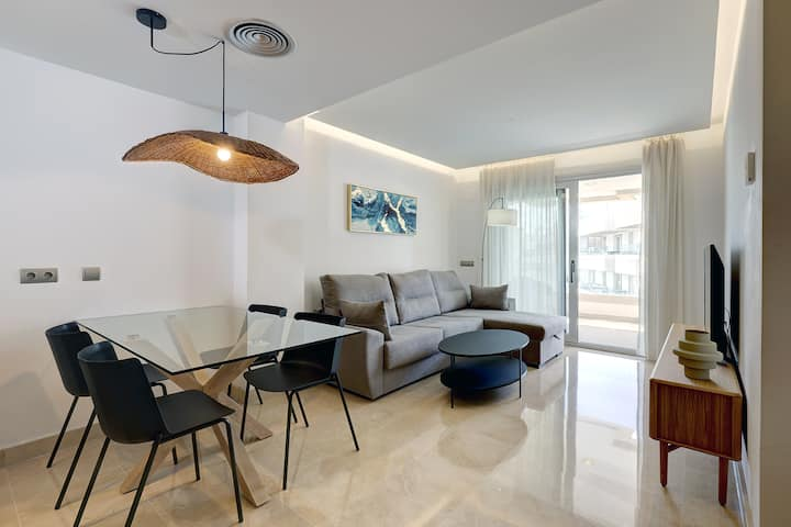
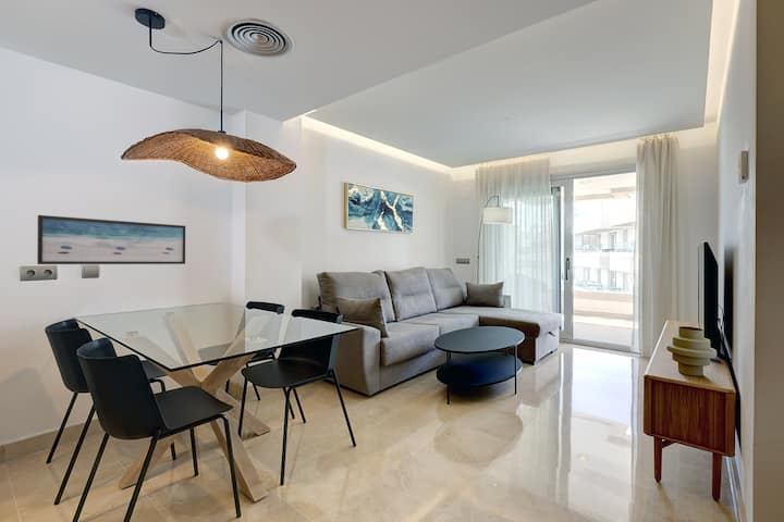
+ wall art [36,214,186,265]
